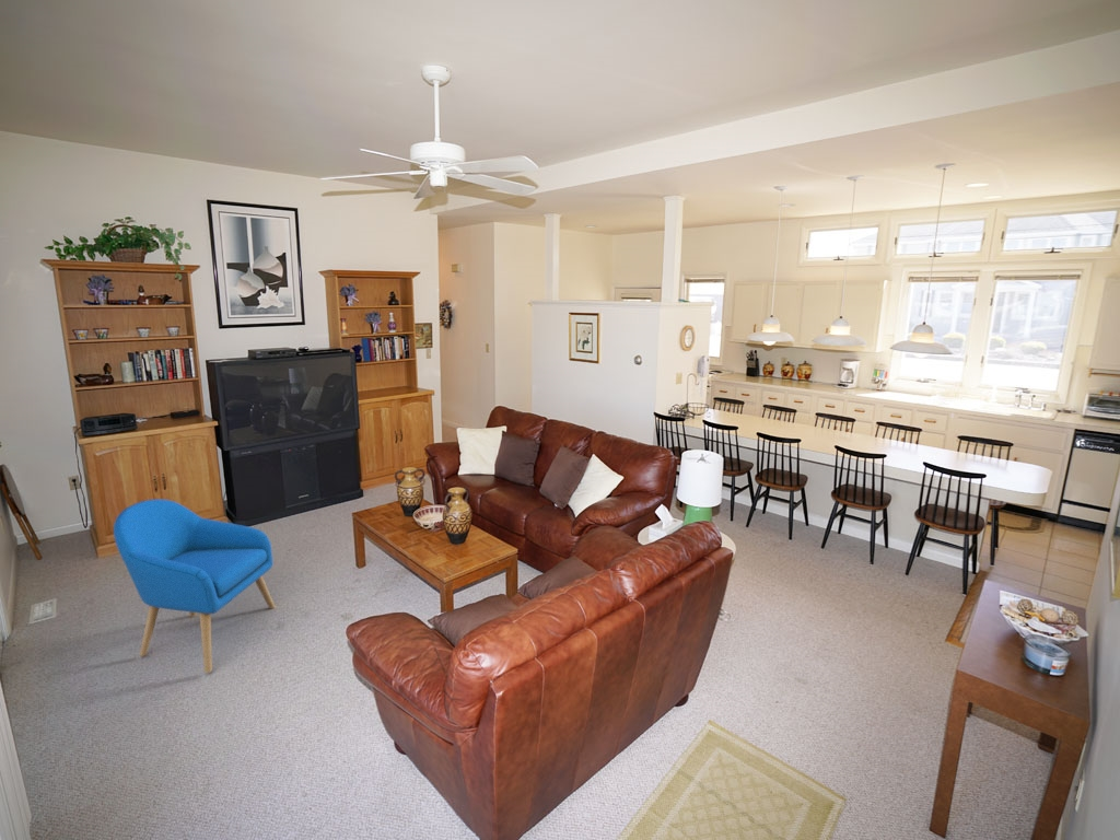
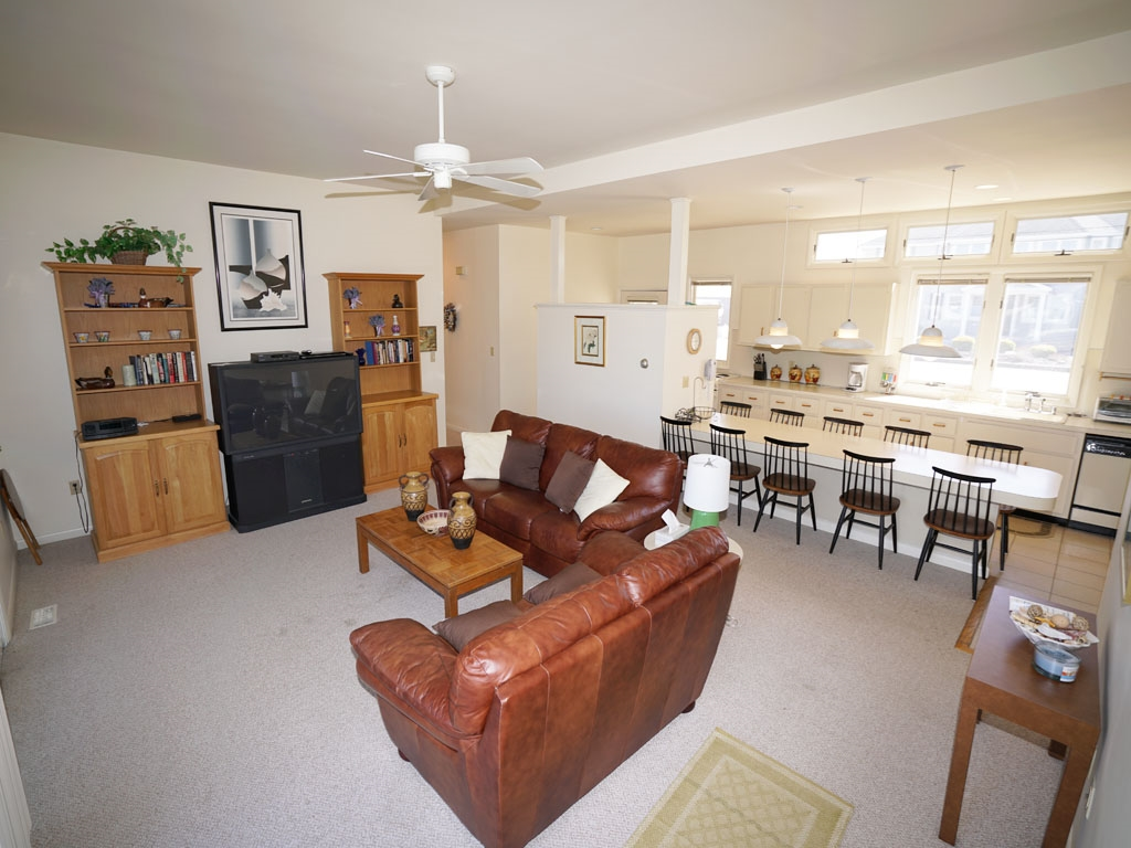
- armchair [113,499,276,674]
